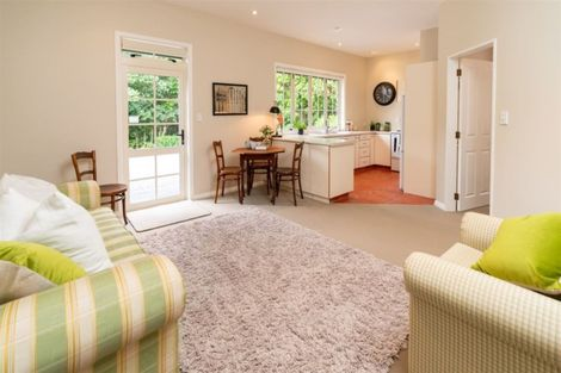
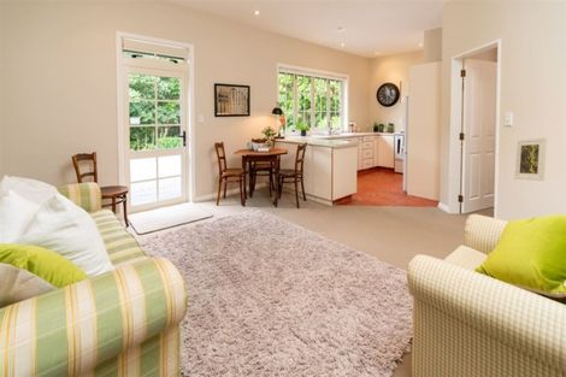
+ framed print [513,136,548,182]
